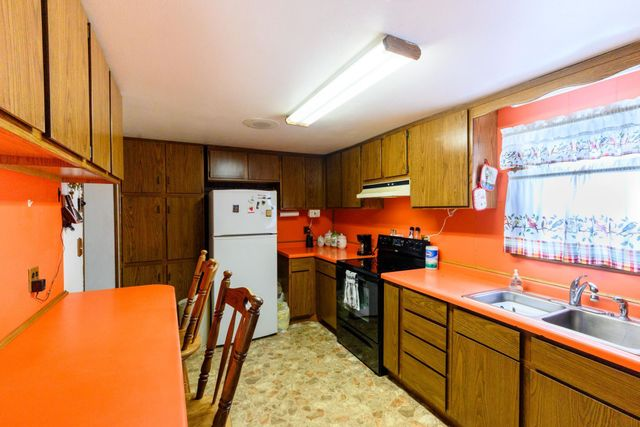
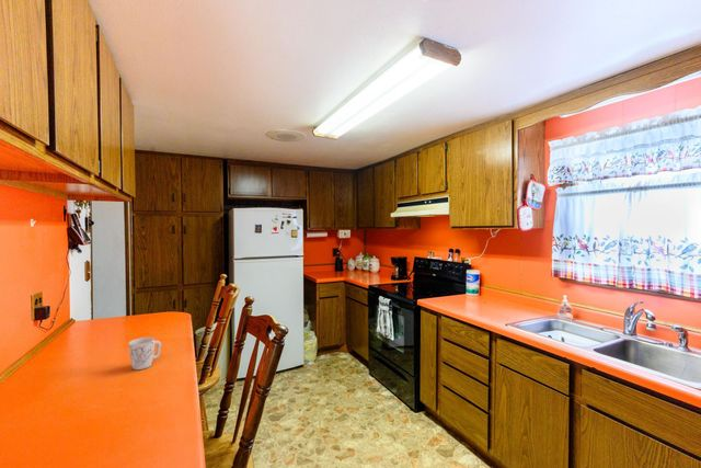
+ mug [128,336,162,370]
